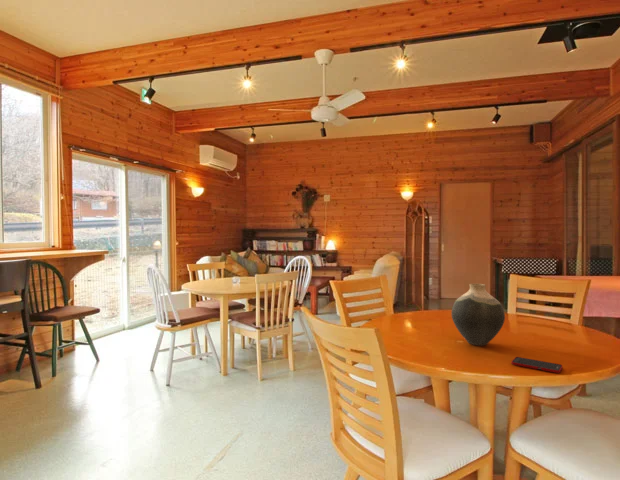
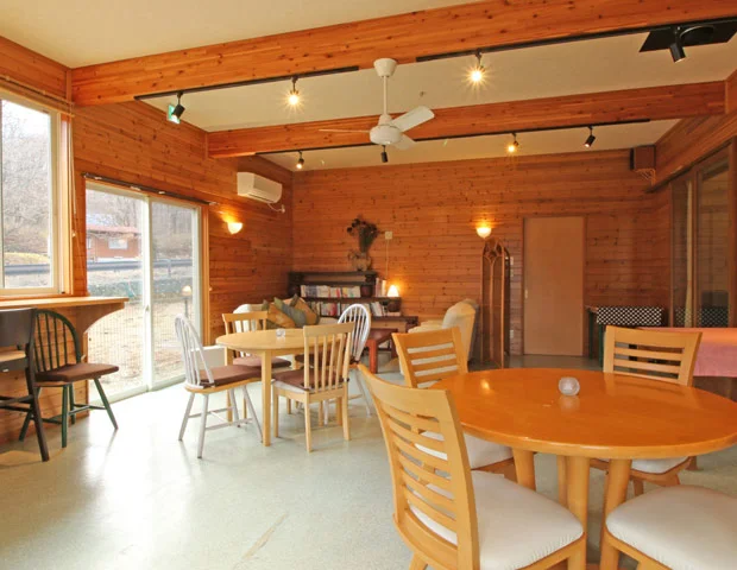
- cell phone [510,356,563,374]
- vase [450,283,506,347]
